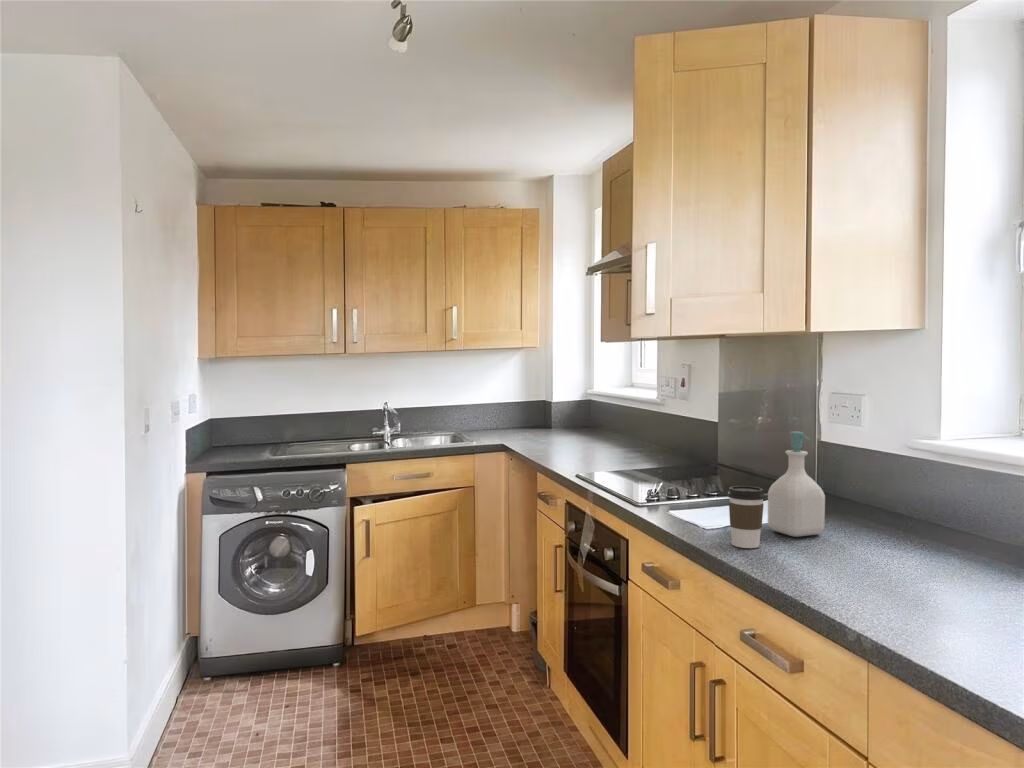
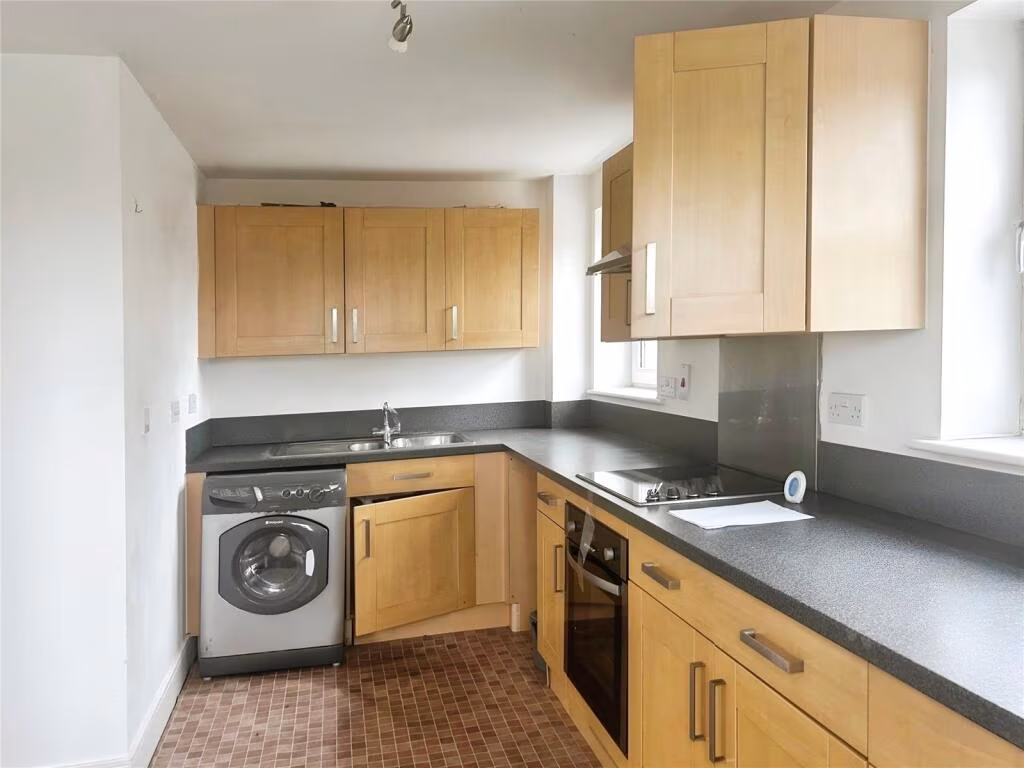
- coffee cup [727,485,766,549]
- soap bottle [767,431,826,538]
